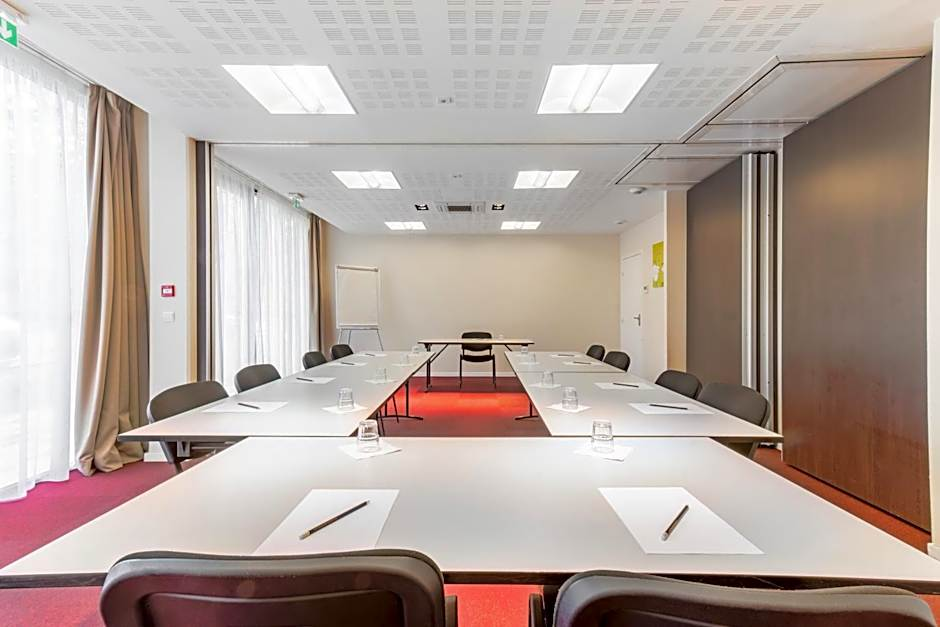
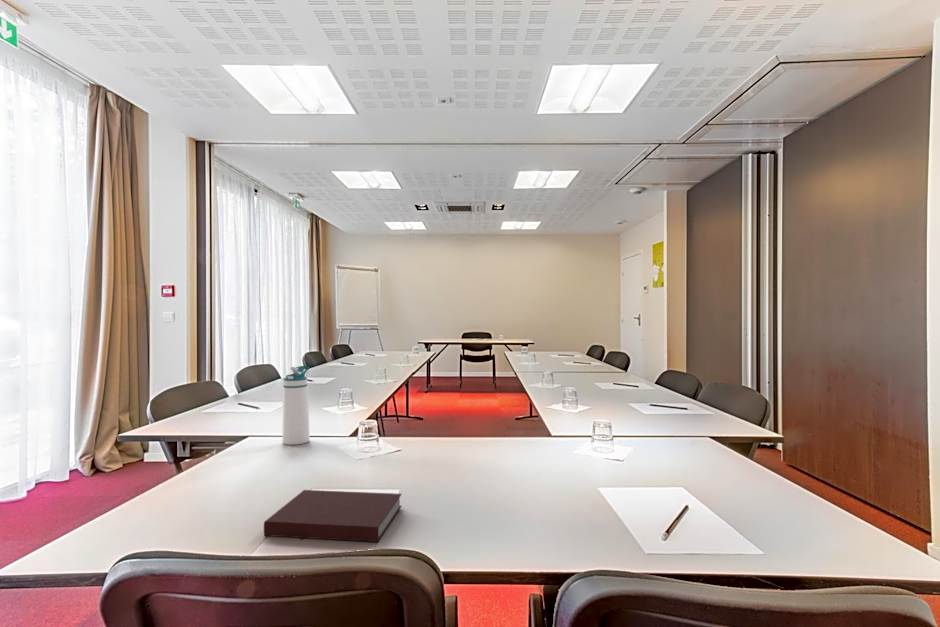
+ notebook [263,489,403,543]
+ water bottle [281,365,311,446]
